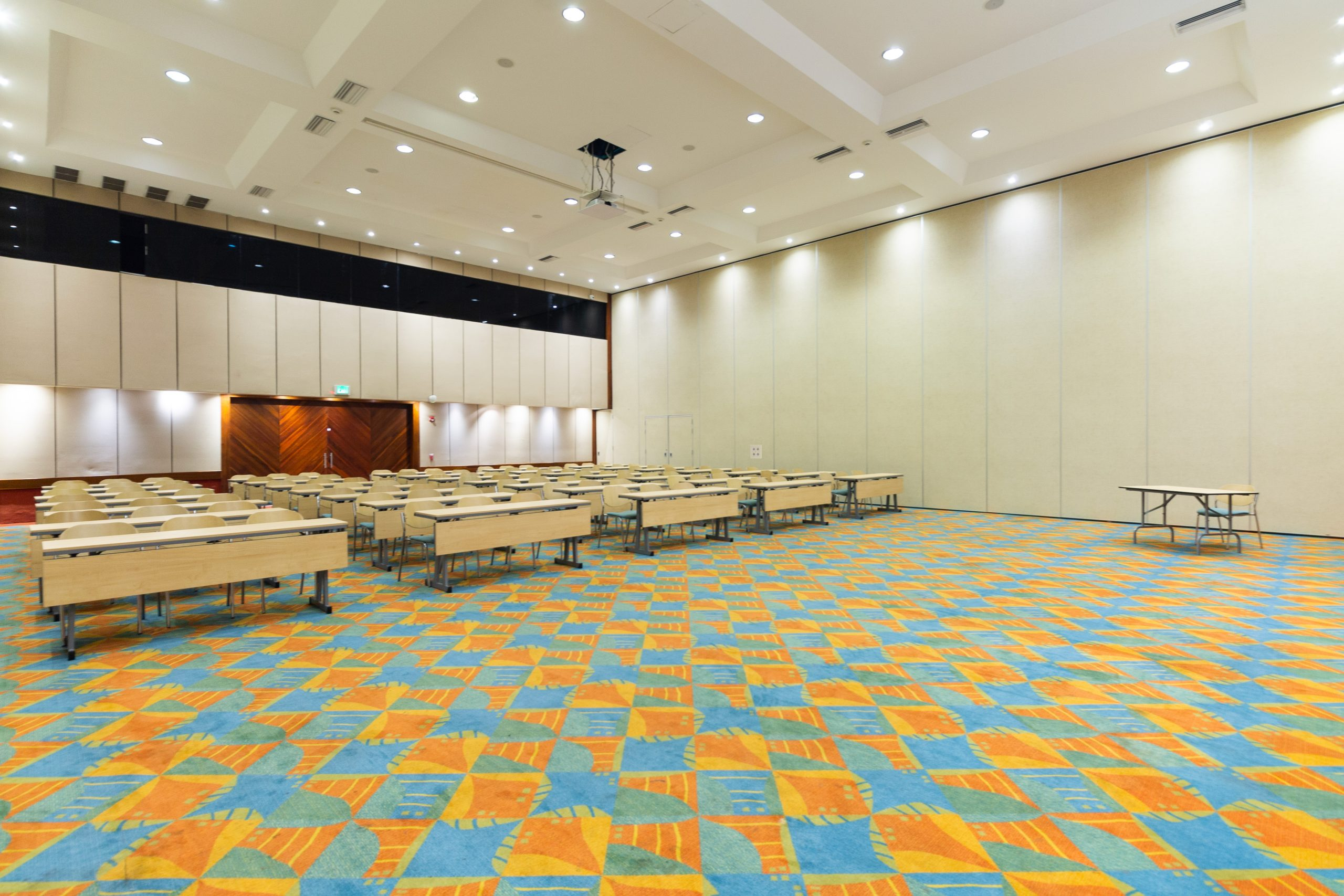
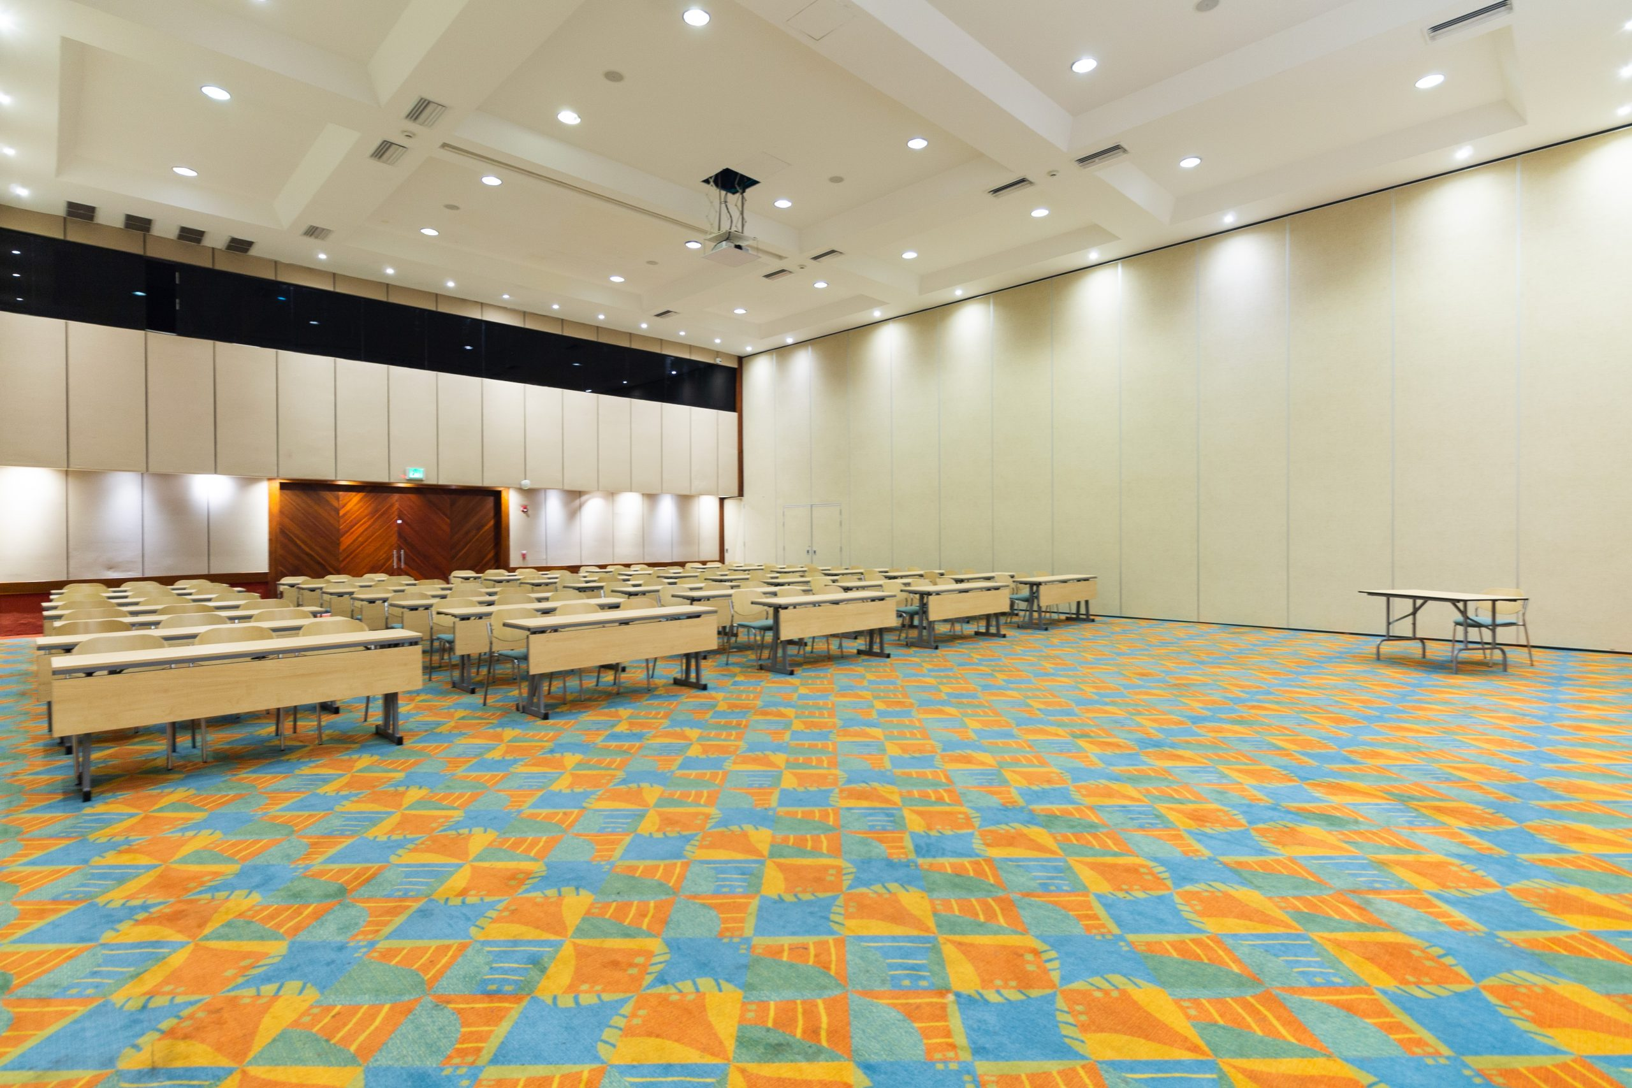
- wall art [750,444,762,459]
